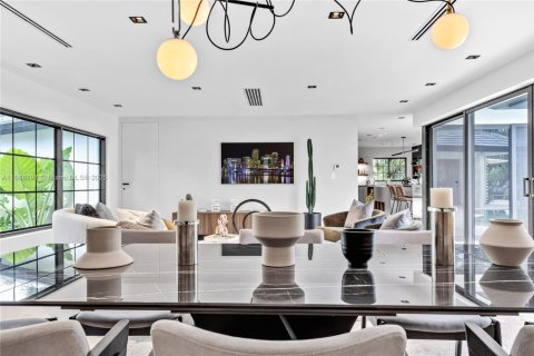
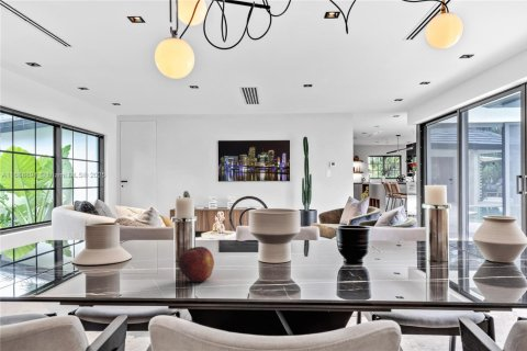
+ fruit [177,246,215,283]
